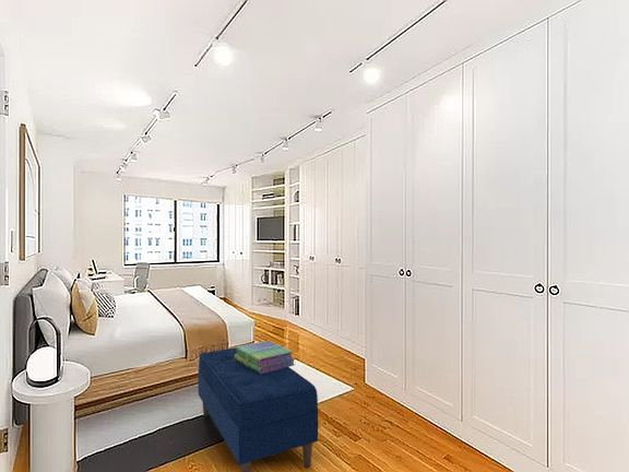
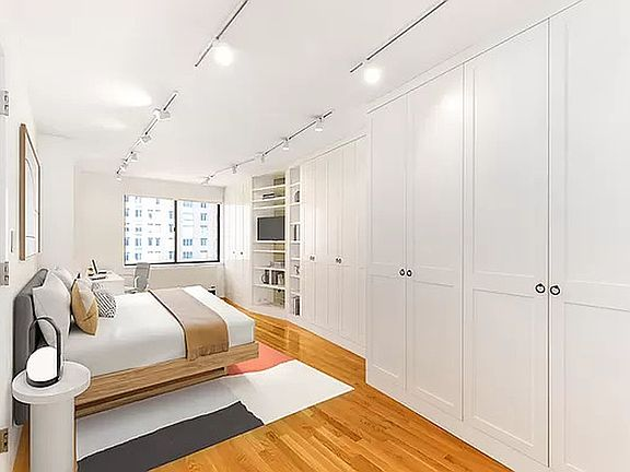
- bench [197,346,319,472]
- stack of books [235,340,296,374]
